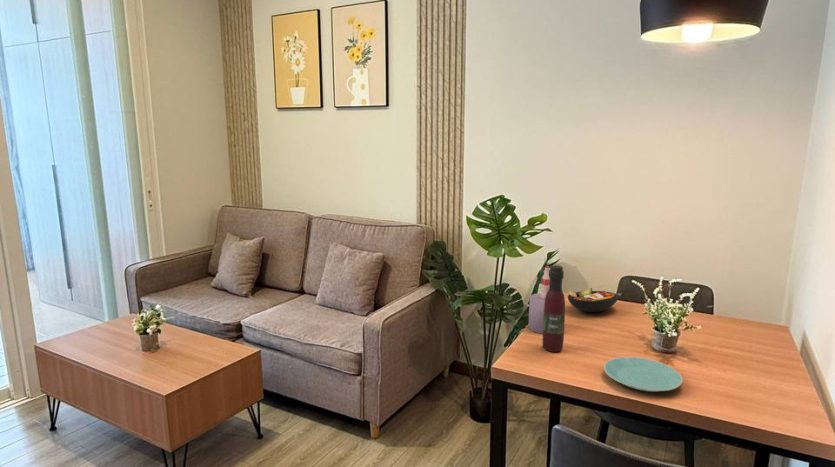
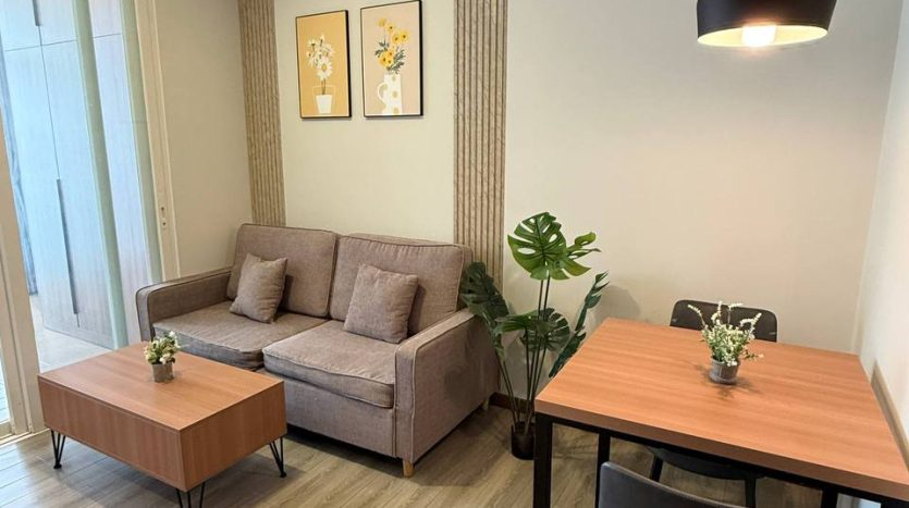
- bottle [528,265,550,335]
- plate [603,356,684,393]
- wine bottle [542,264,566,353]
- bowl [567,287,620,313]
